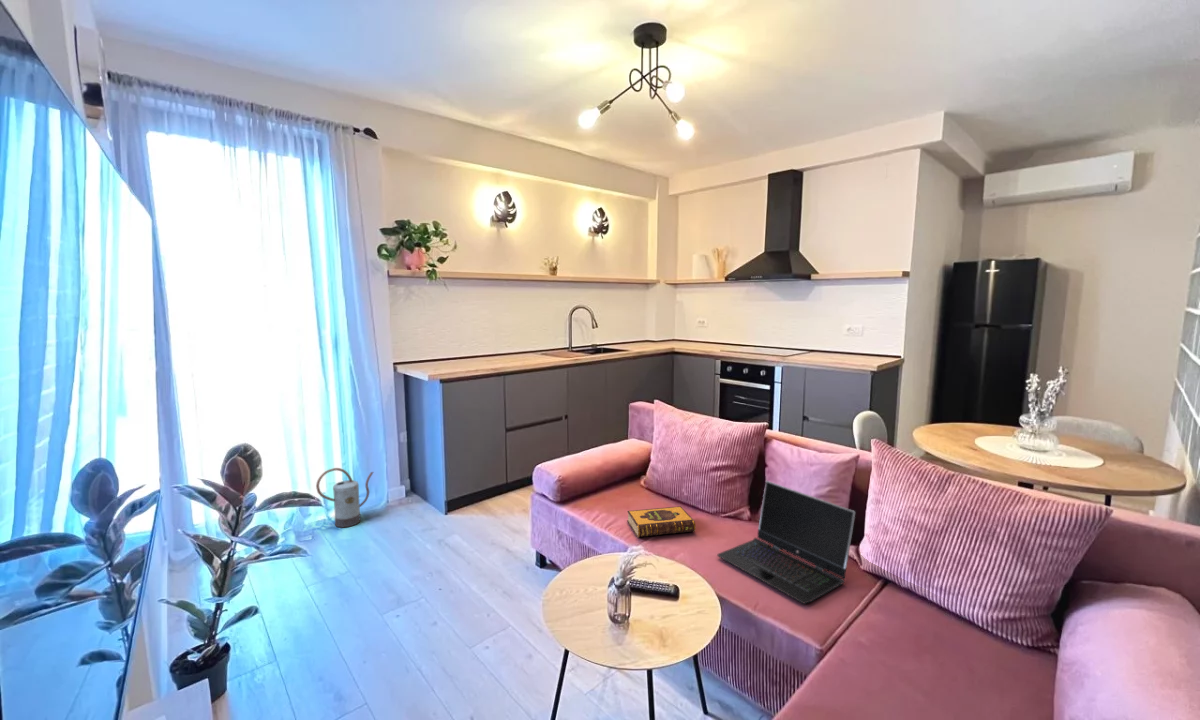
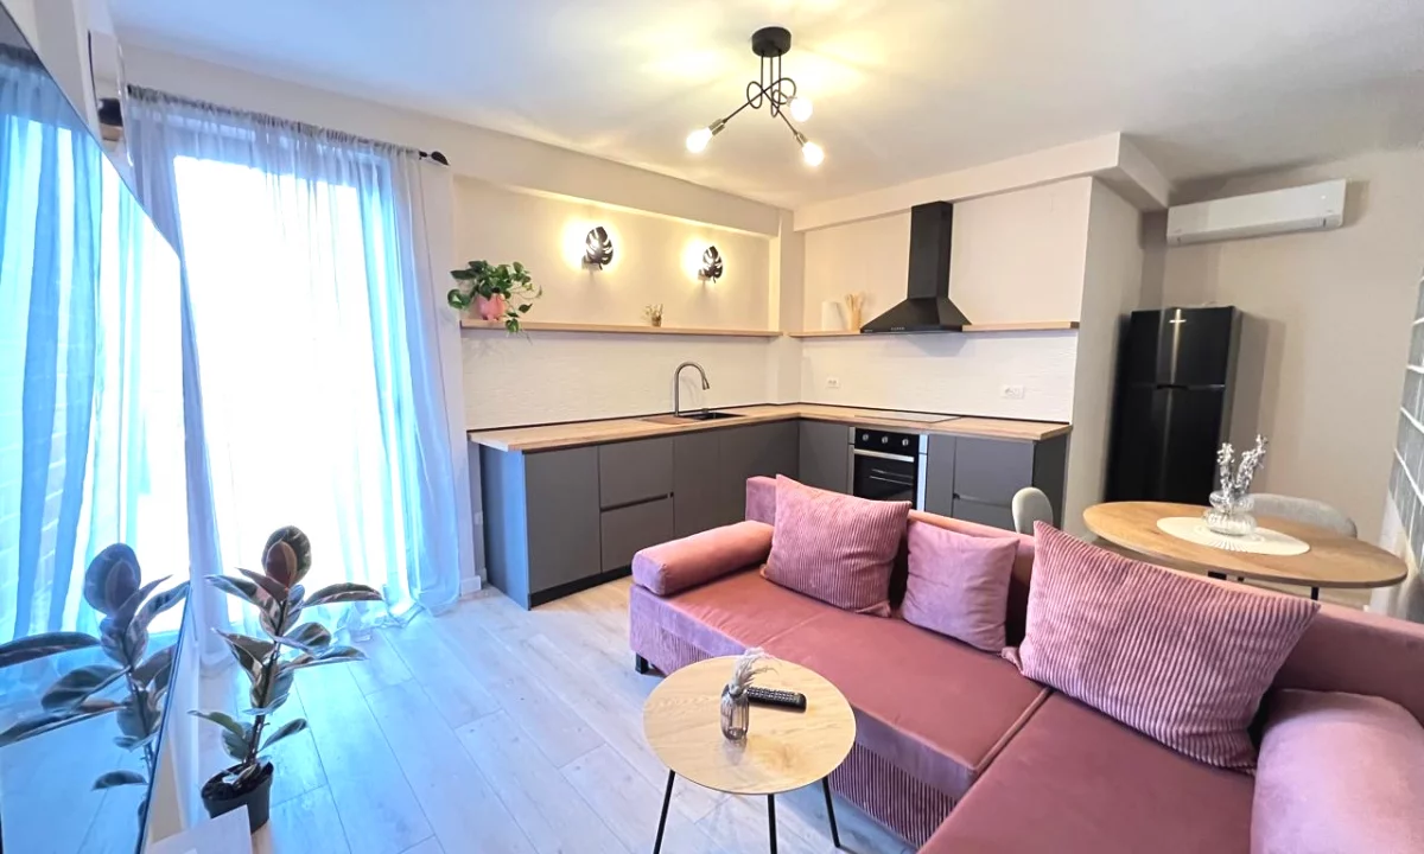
- watering can [315,467,374,528]
- laptop computer [716,480,856,605]
- hardback book [626,505,697,538]
